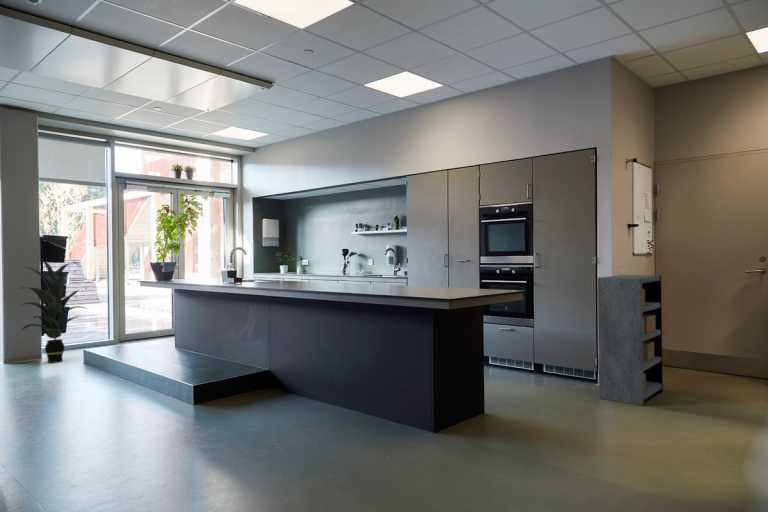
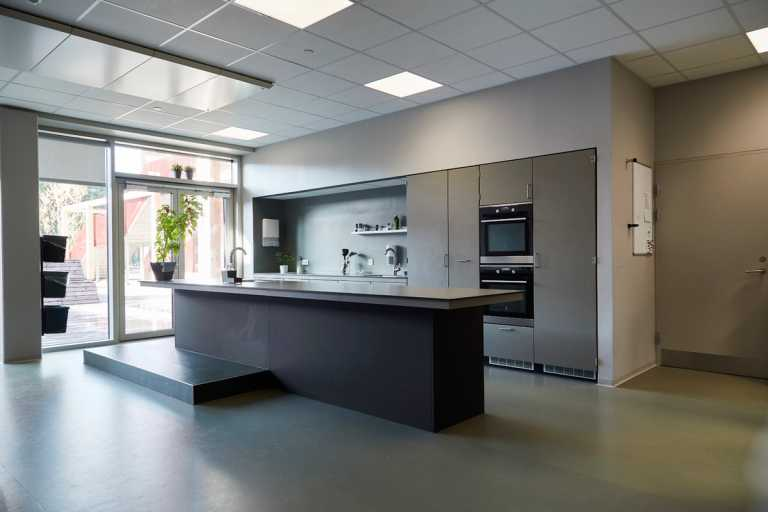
- indoor plant [18,257,89,364]
- shelving unit [597,274,664,407]
